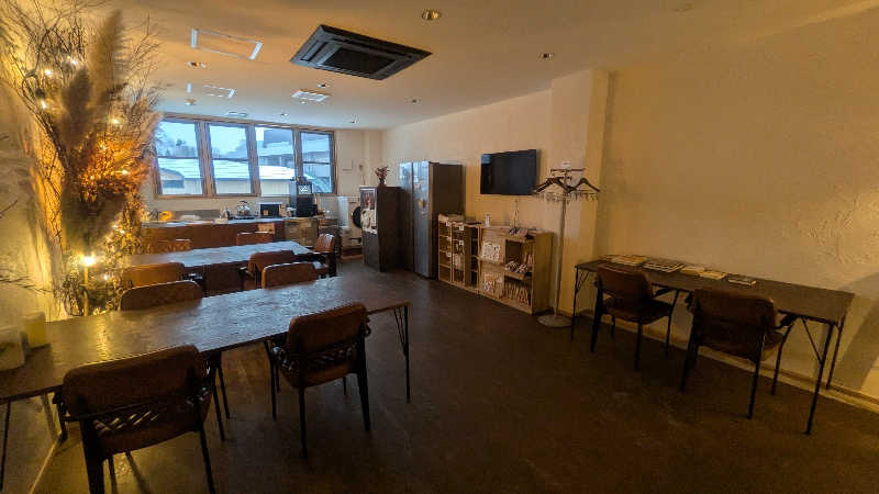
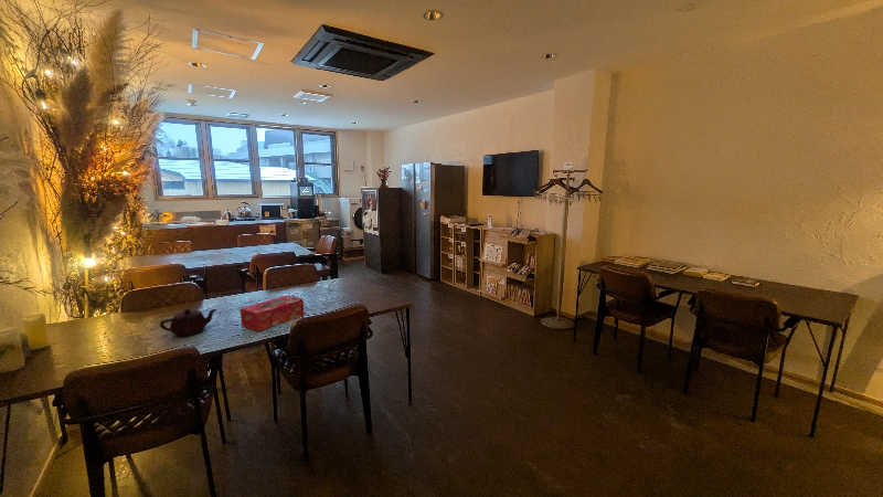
+ tissue box [240,294,306,332]
+ teapot [159,308,219,337]
